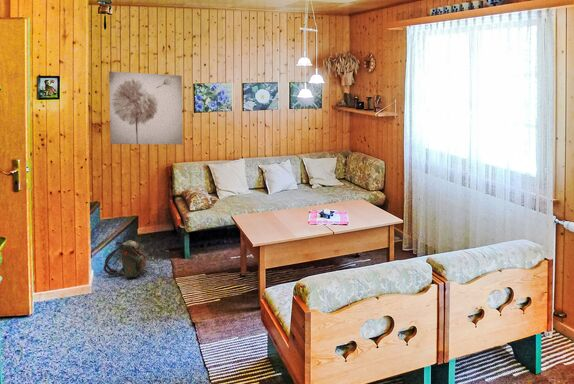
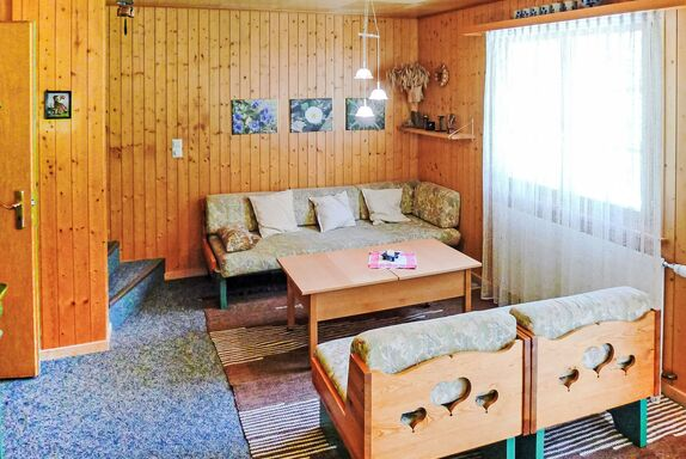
- wall art [108,70,184,146]
- backpack [103,239,147,279]
